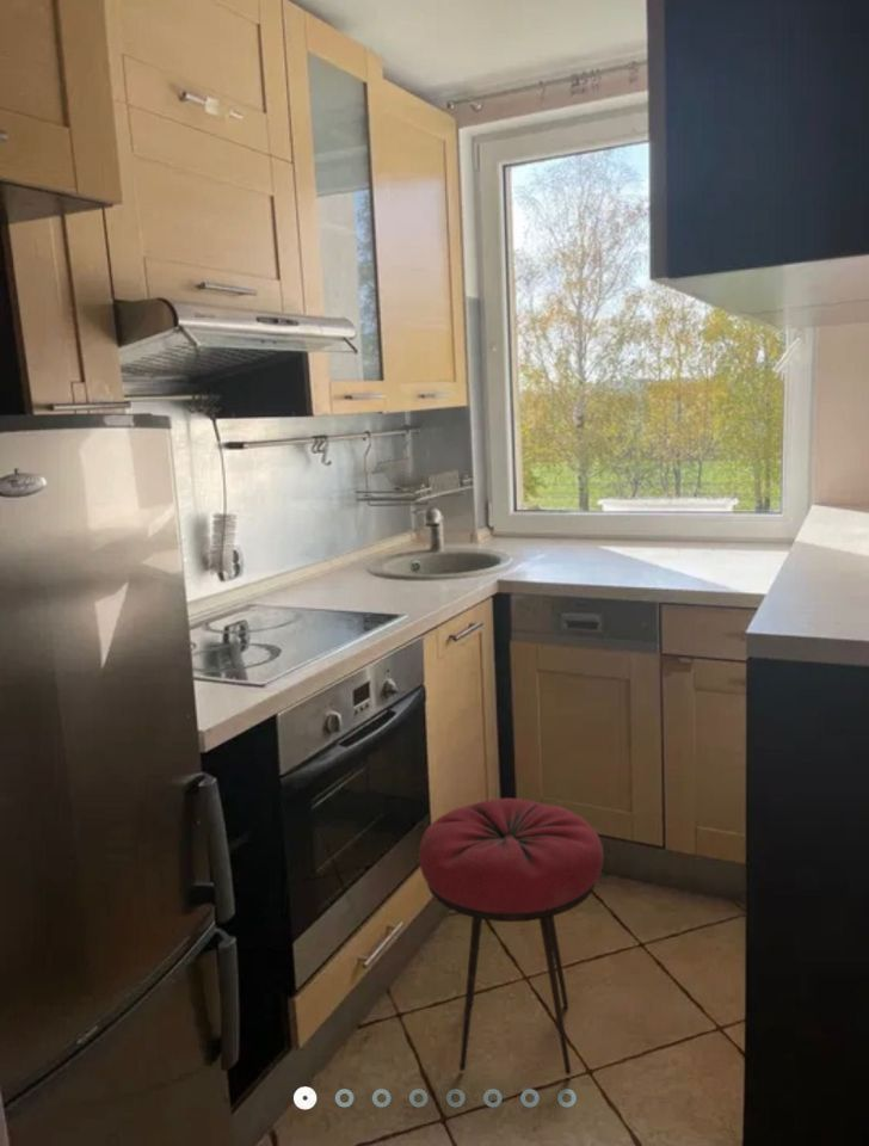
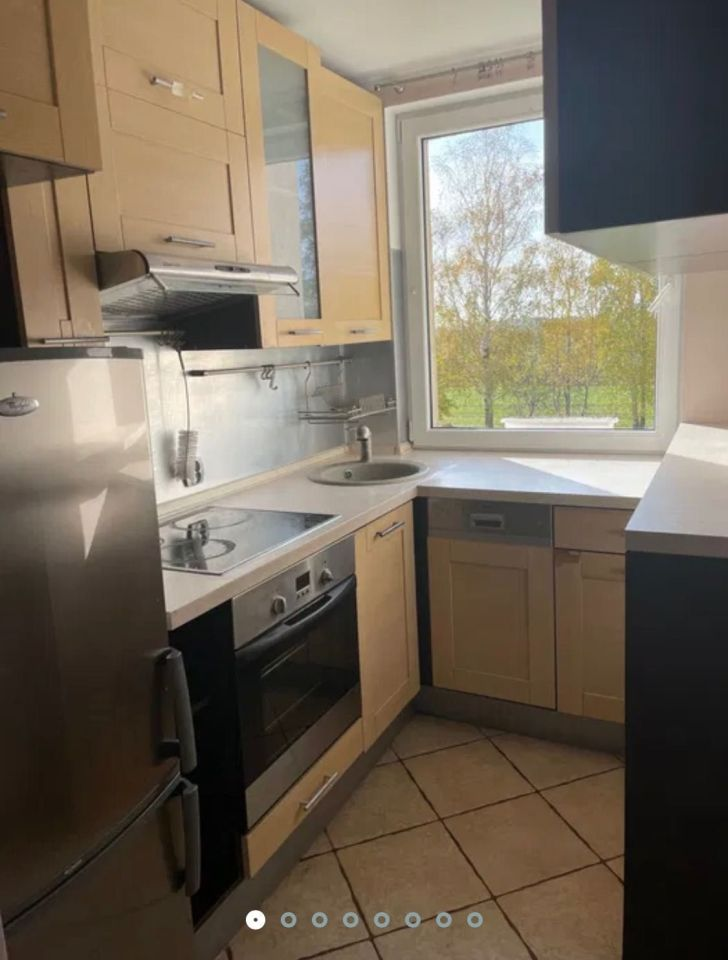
- stool [418,797,605,1076]
